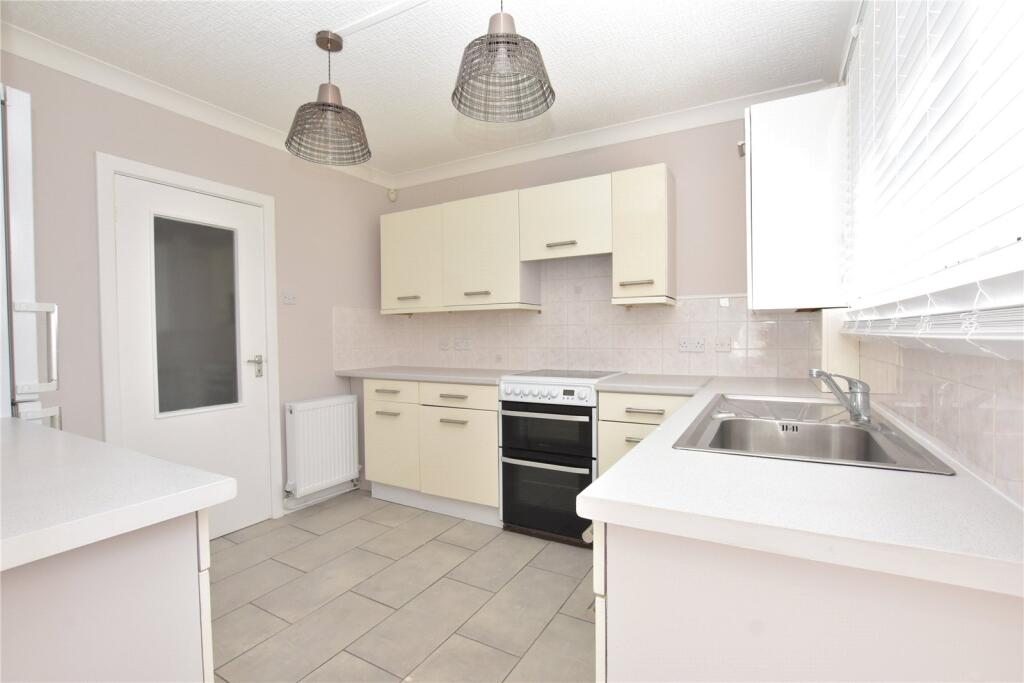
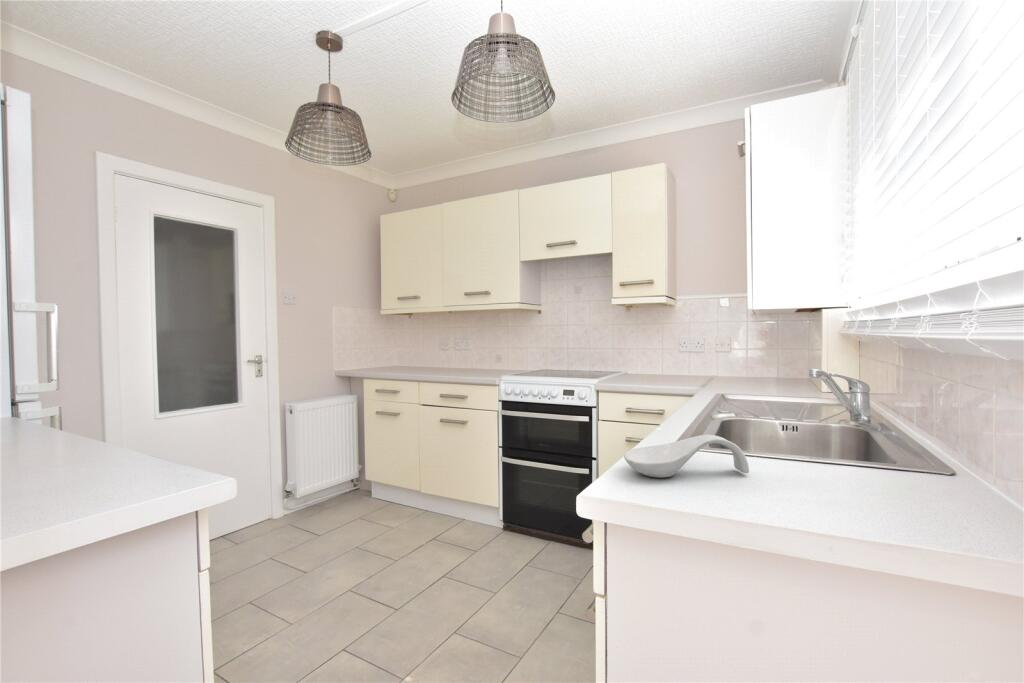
+ spoon rest [623,434,750,478]
